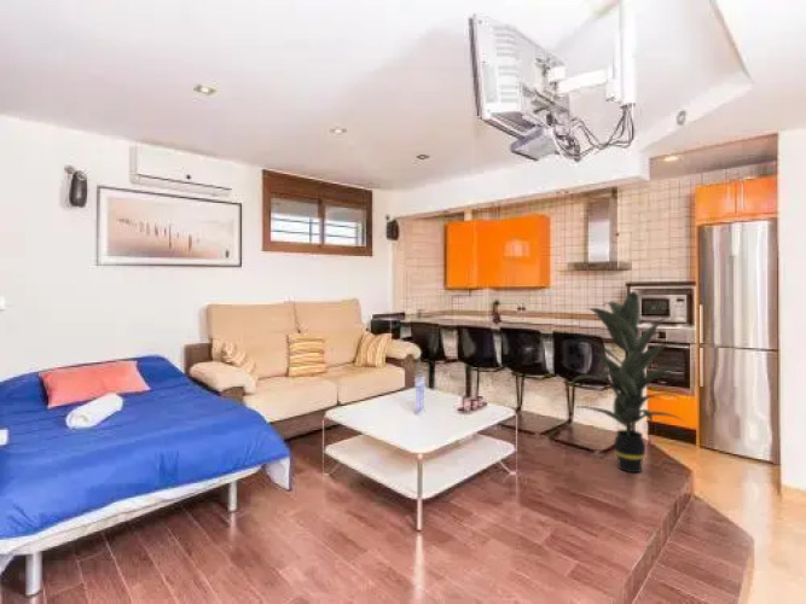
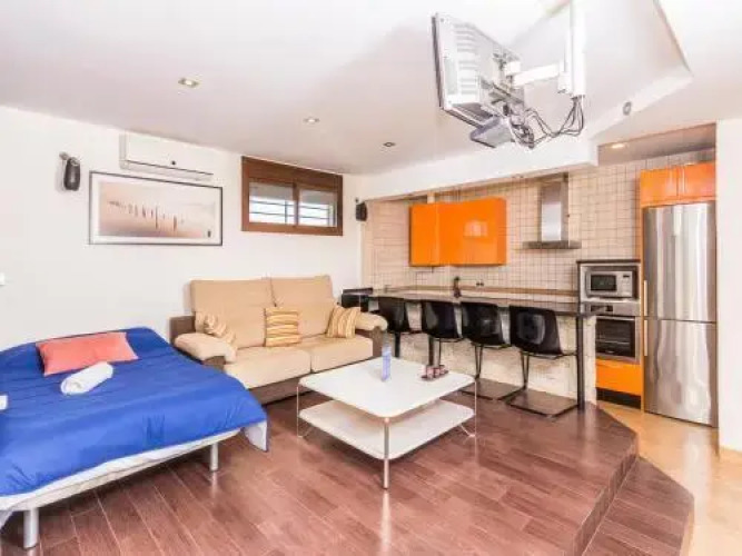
- indoor plant [567,290,688,474]
